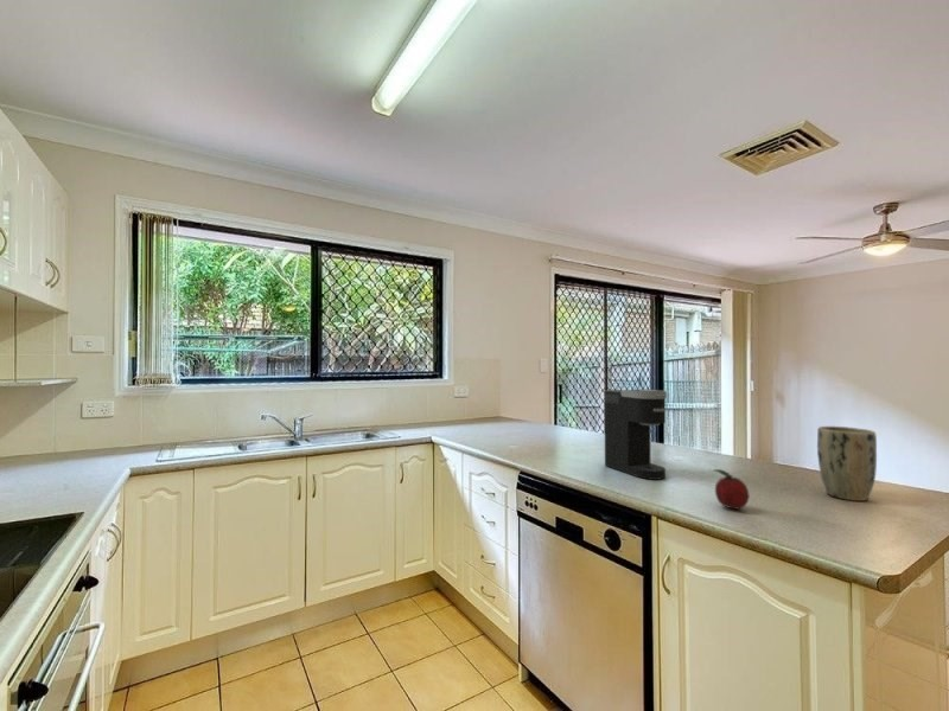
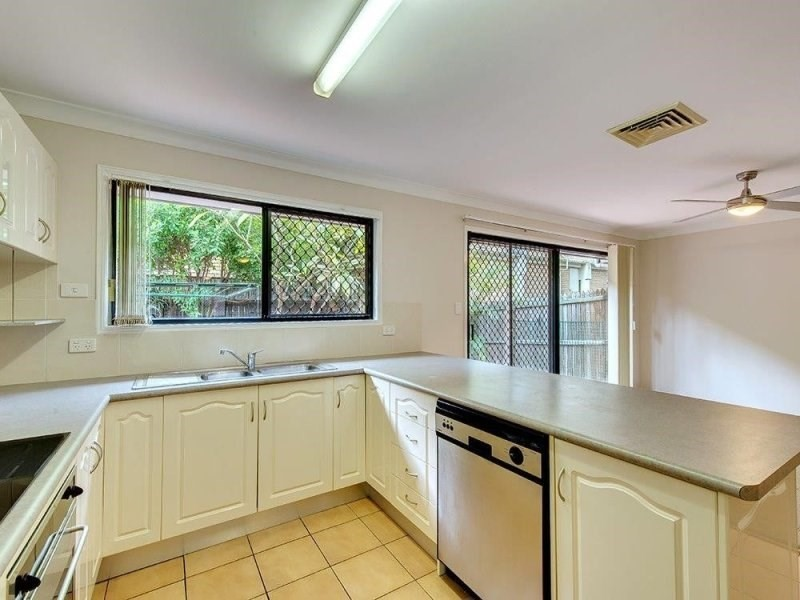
- coffee maker [604,389,668,481]
- fruit [711,468,751,511]
- plant pot [816,425,878,502]
